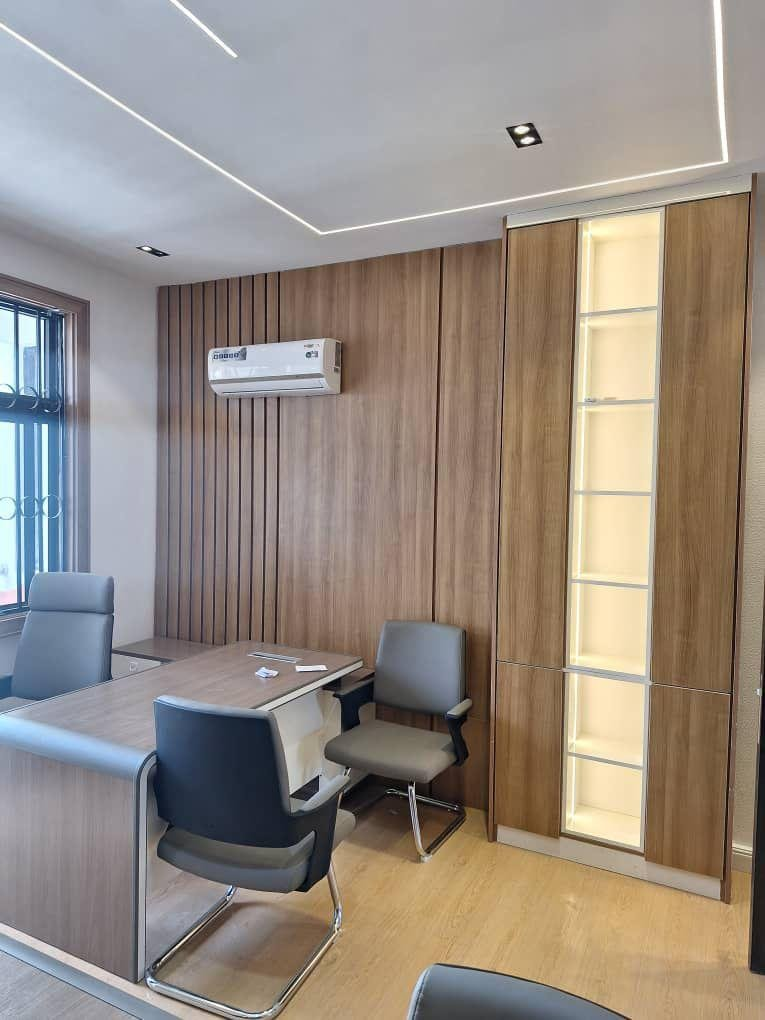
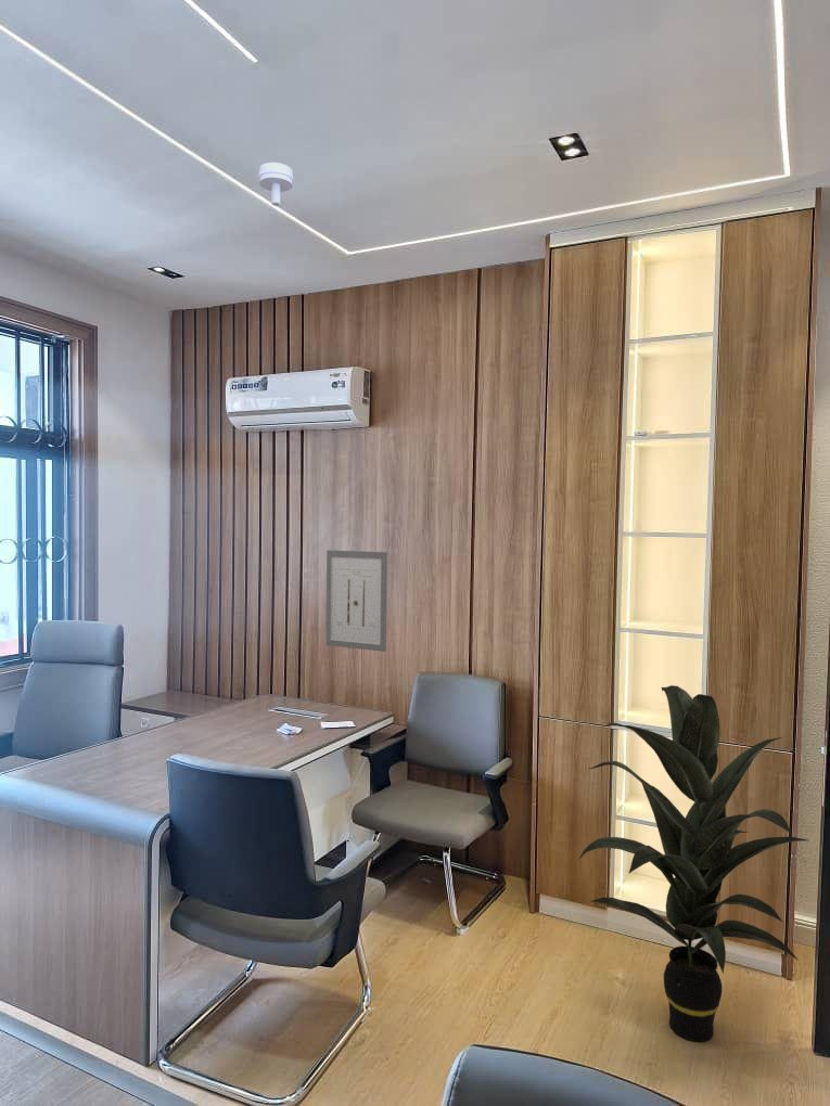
+ indoor plant [576,684,808,1043]
+ wall art [325,549,388,653]
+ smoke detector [257,162,294,207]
